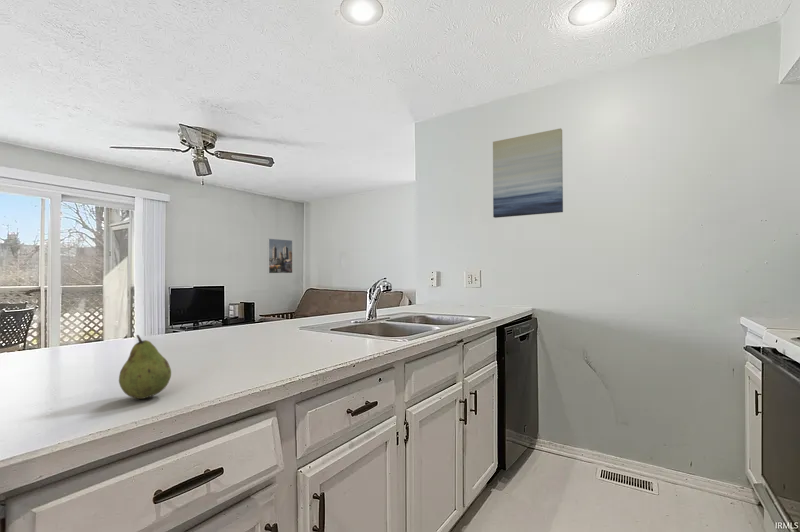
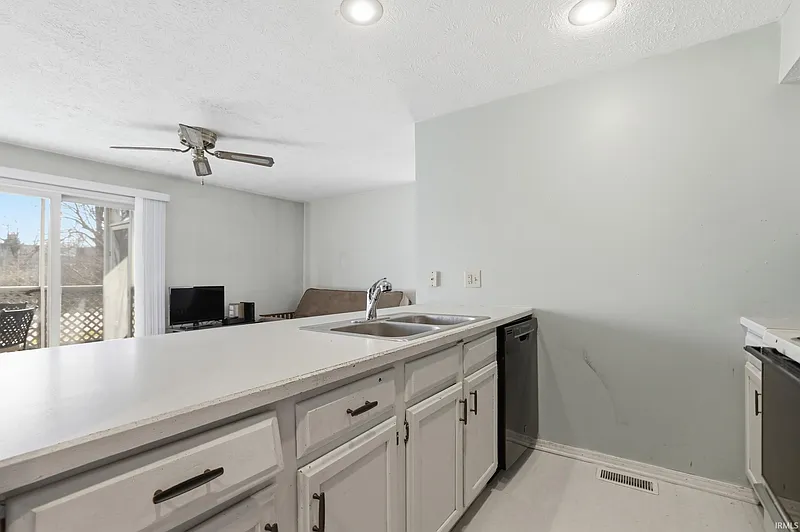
- fruit [118,334,172,400]
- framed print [267,238,293,274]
- wall art [492,127,564,219]
